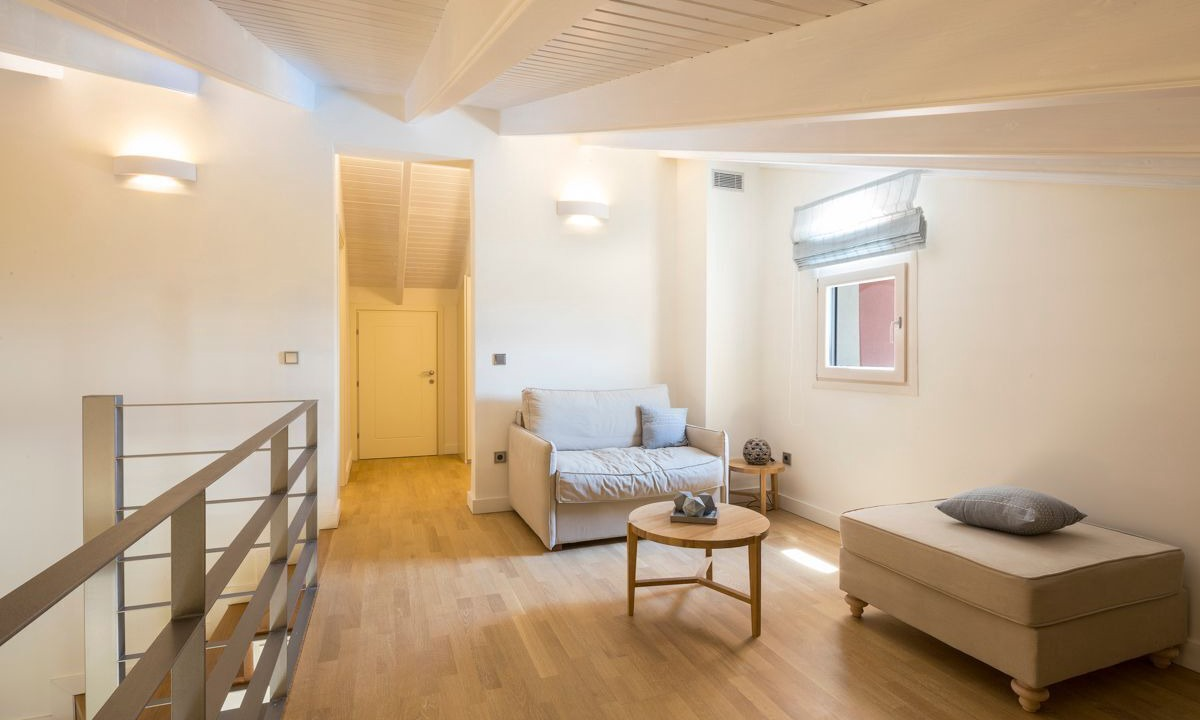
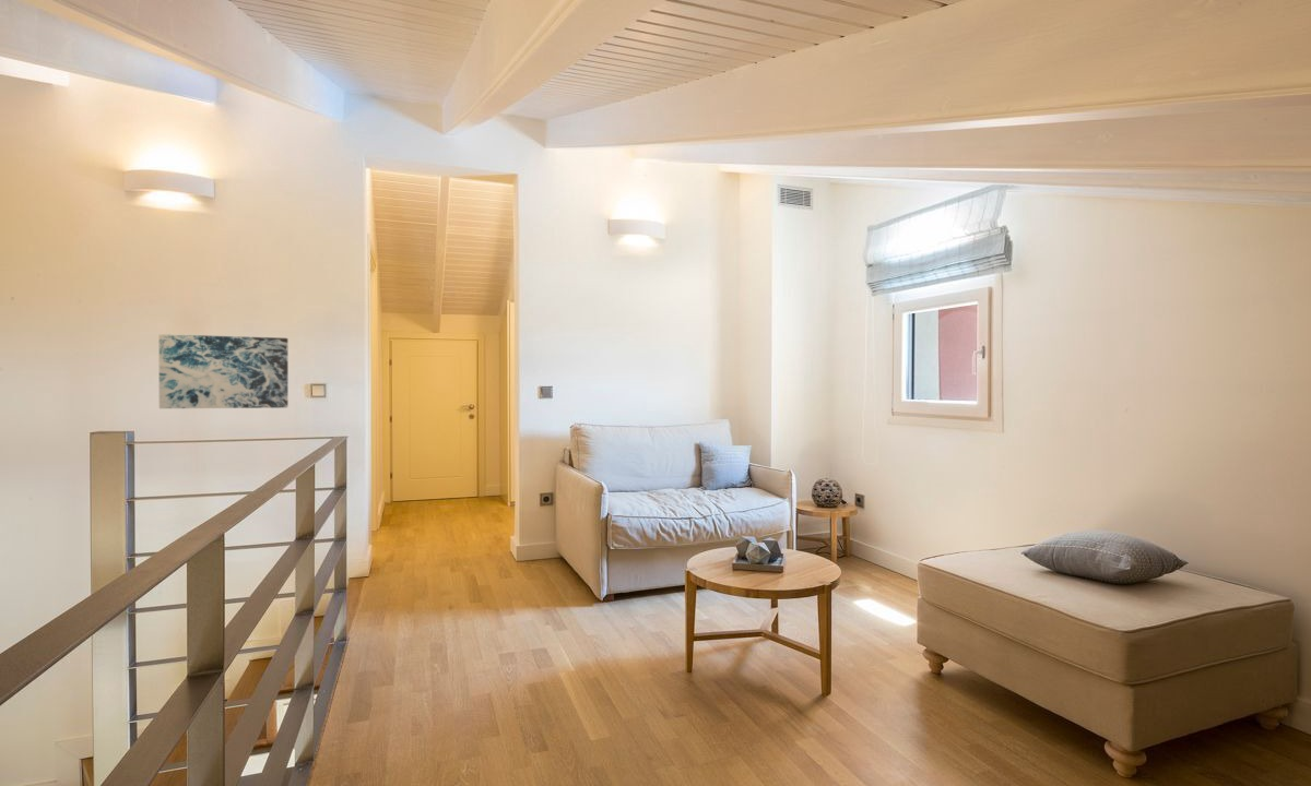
+ wall art [158,333,290,409]
